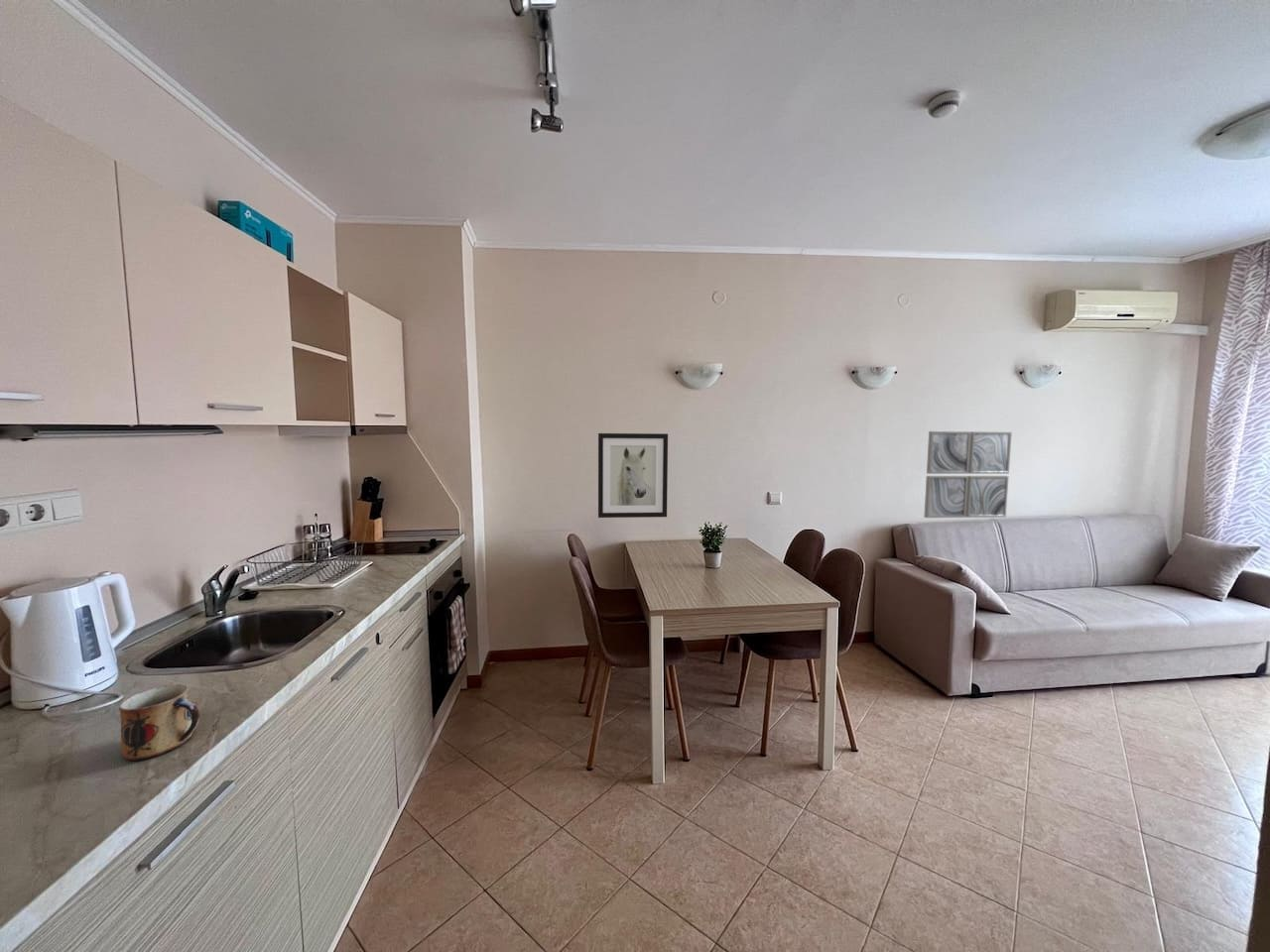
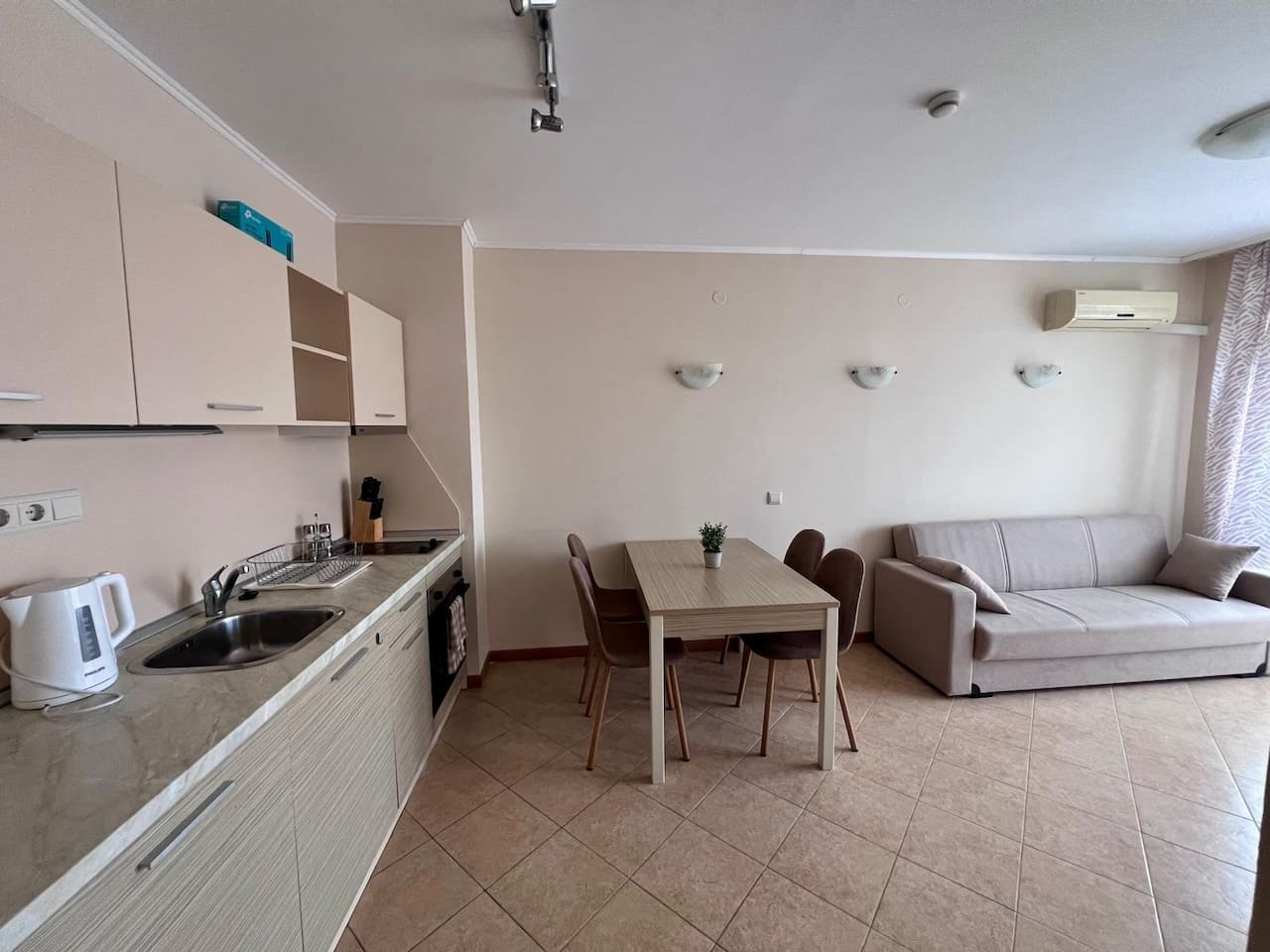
- wall art [923,430,1013,519]
- mug [118,683,200,762]
- wall art [597,432,669,519]
